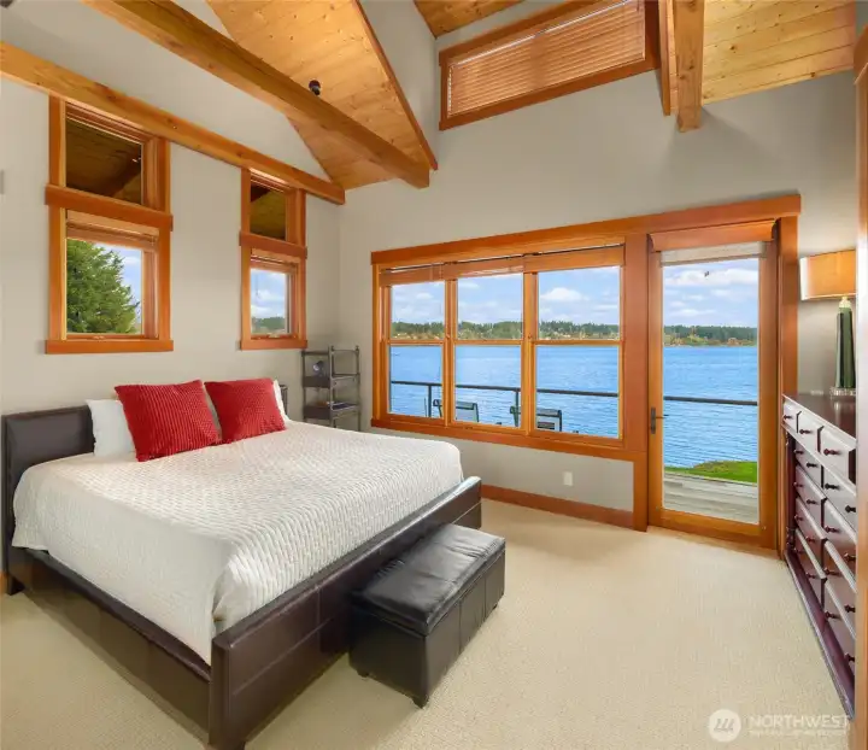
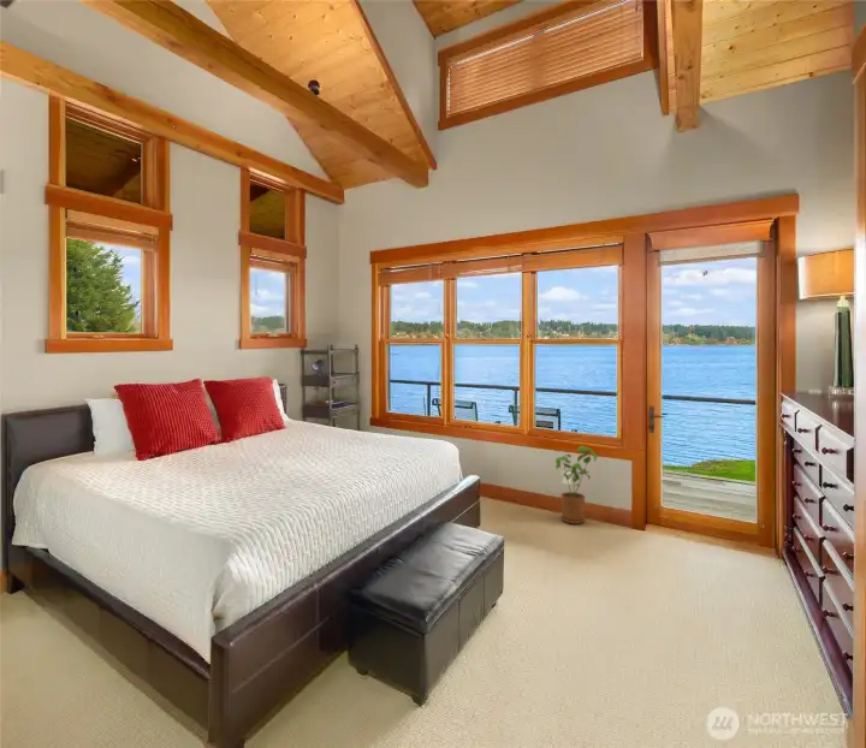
+ house plant [554,445,603,526]
